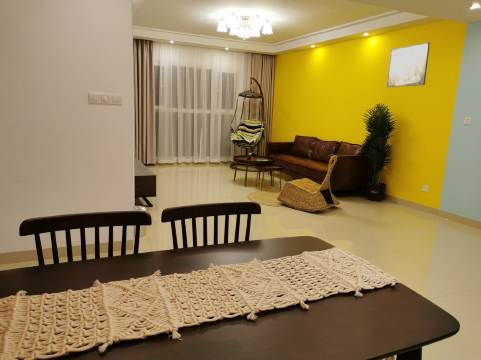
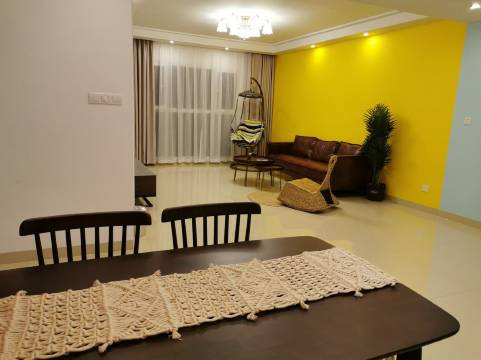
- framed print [386,42,431,88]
